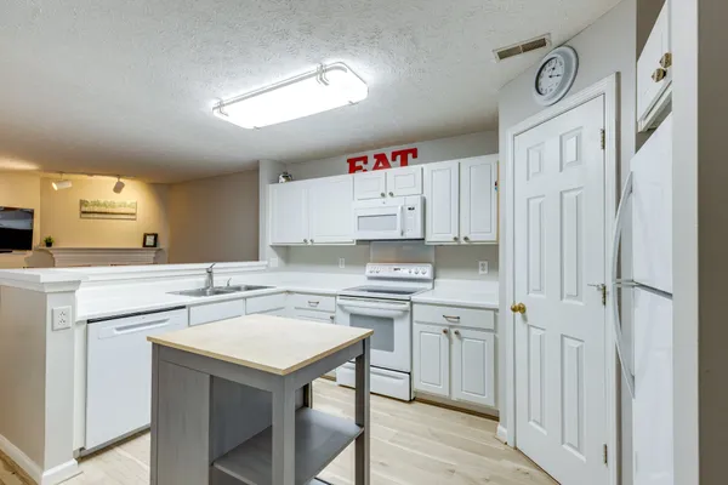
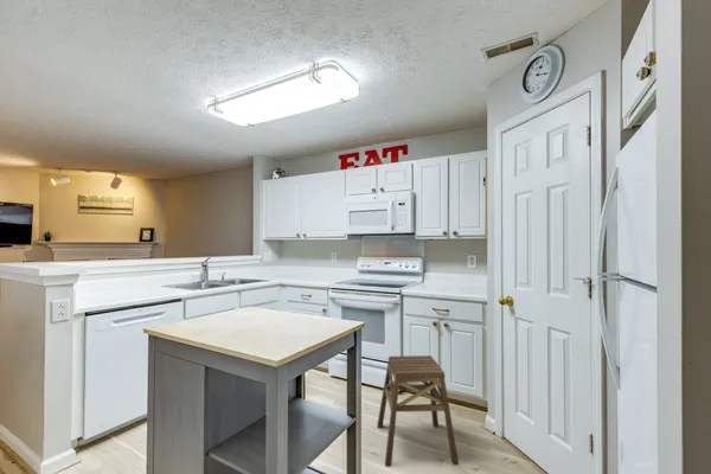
+ stool [376,354,460,468]
